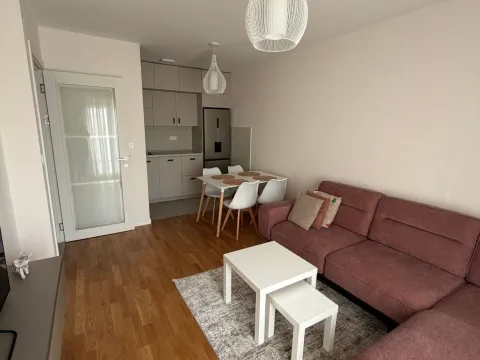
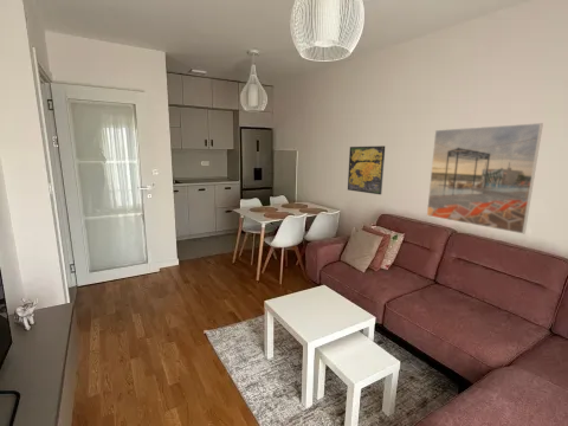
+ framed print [426,122,544,235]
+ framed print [347,144,386,195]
